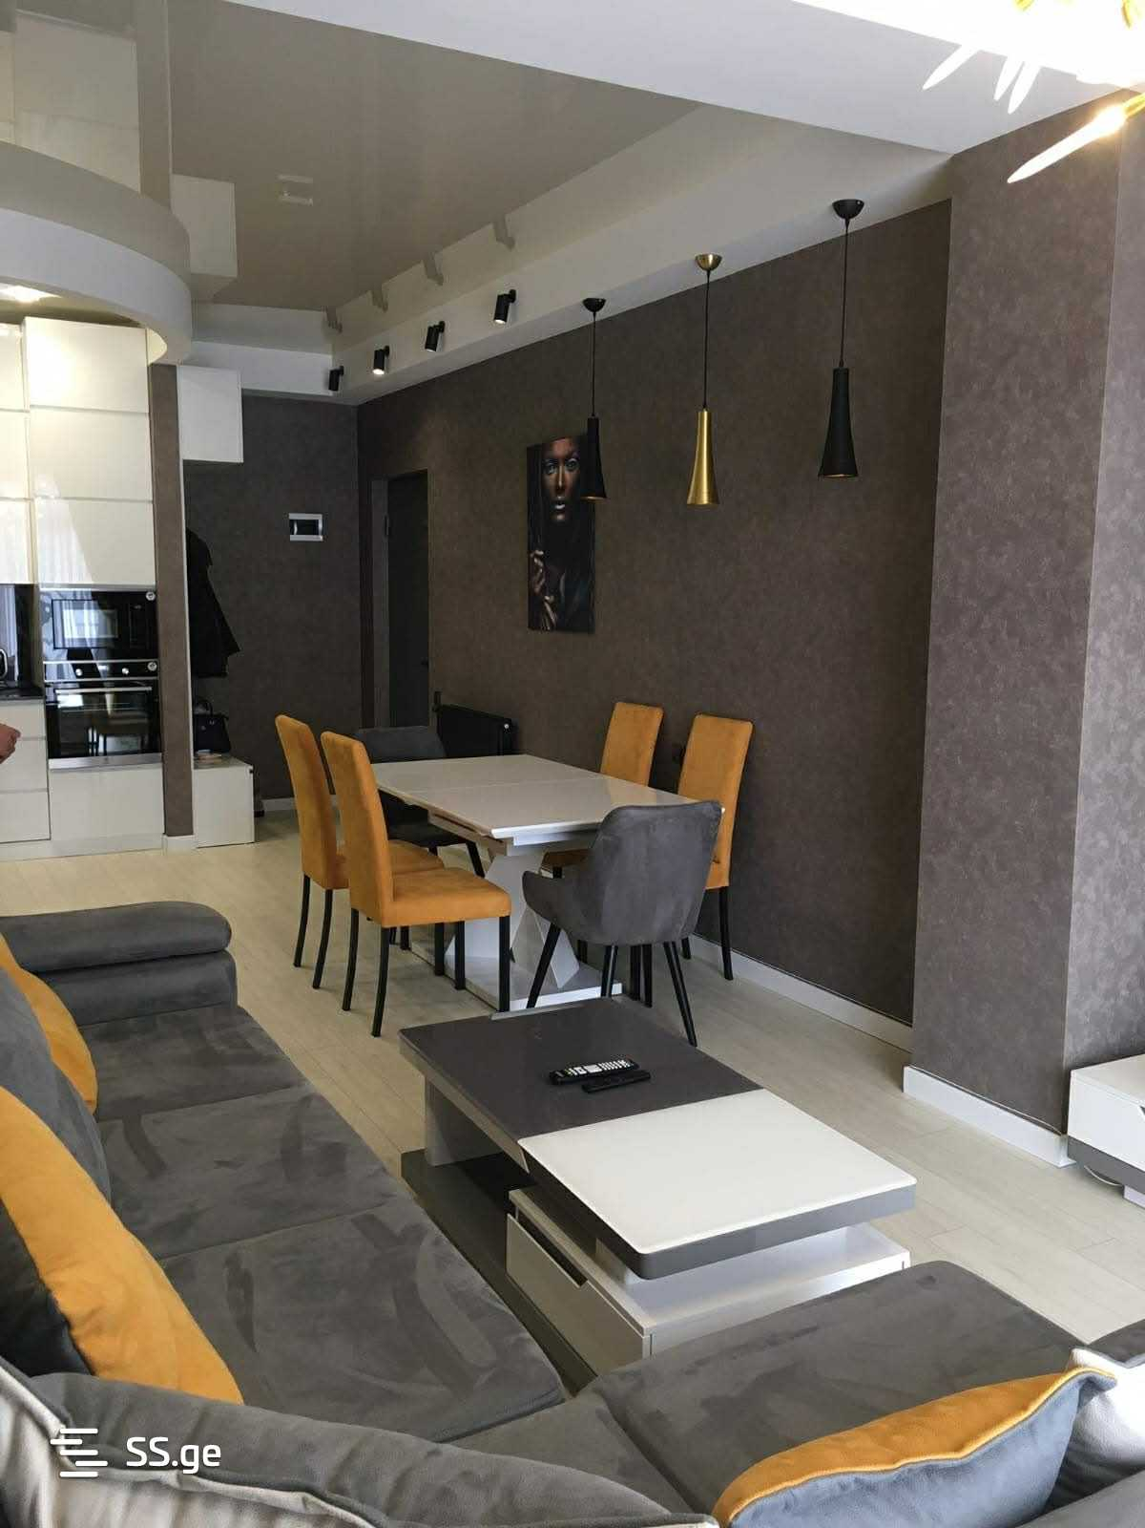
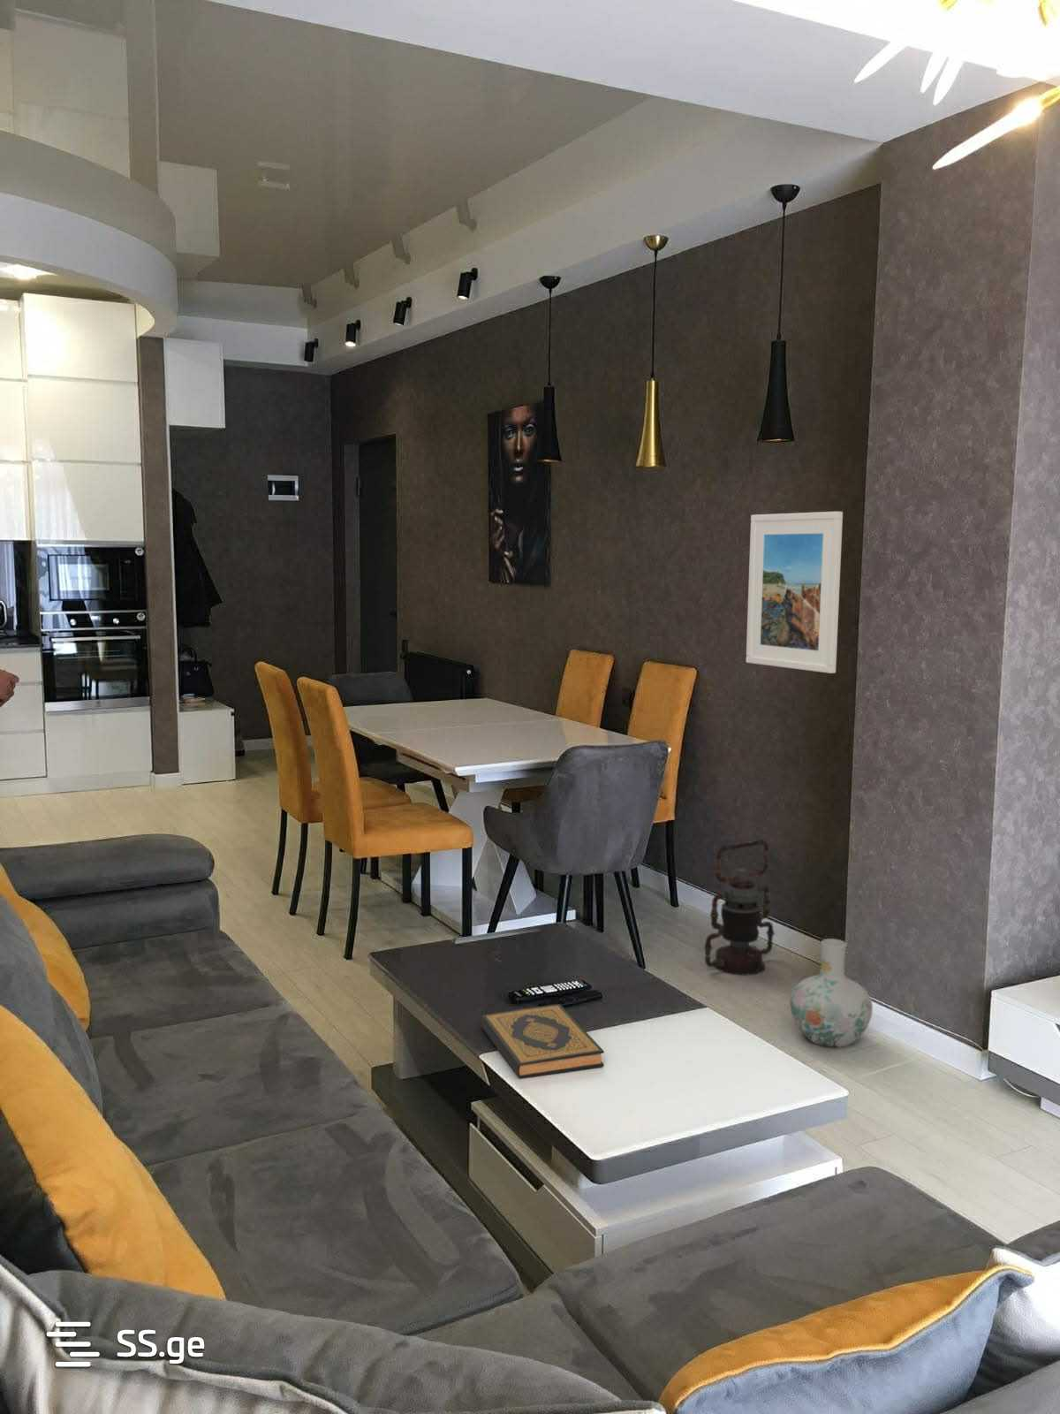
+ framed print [746,511,844,675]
+ hardback book [481,1003,605,1078]
+ lantern [703,838,776,975]
+ vase [788,937,874,1048]
